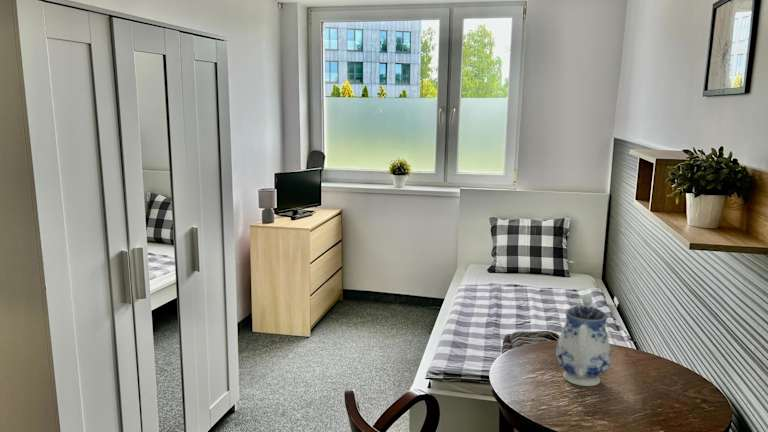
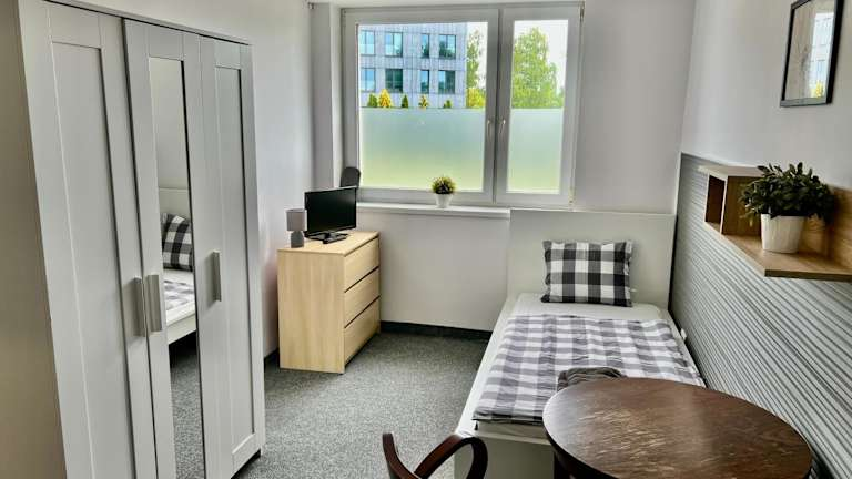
- teapot [555,294,612,387]
